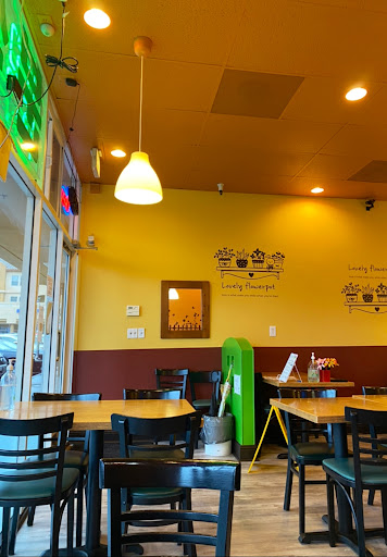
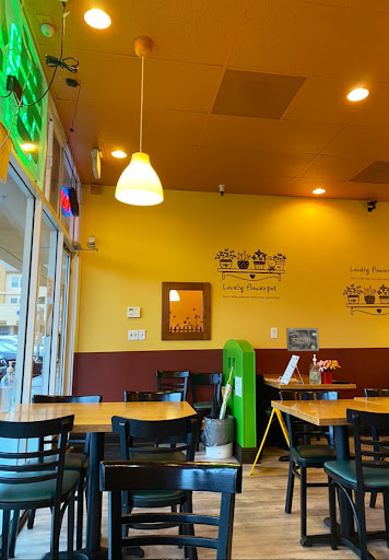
+ wall art [285,327,320,352]
